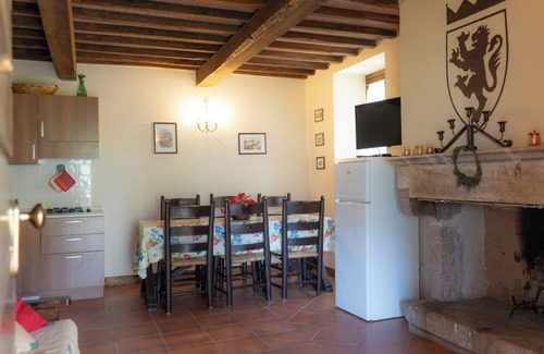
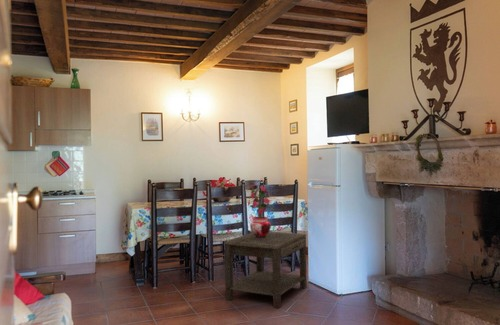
+ side table [223,231,308,309]
+ potted flower [247,182,274,238]
